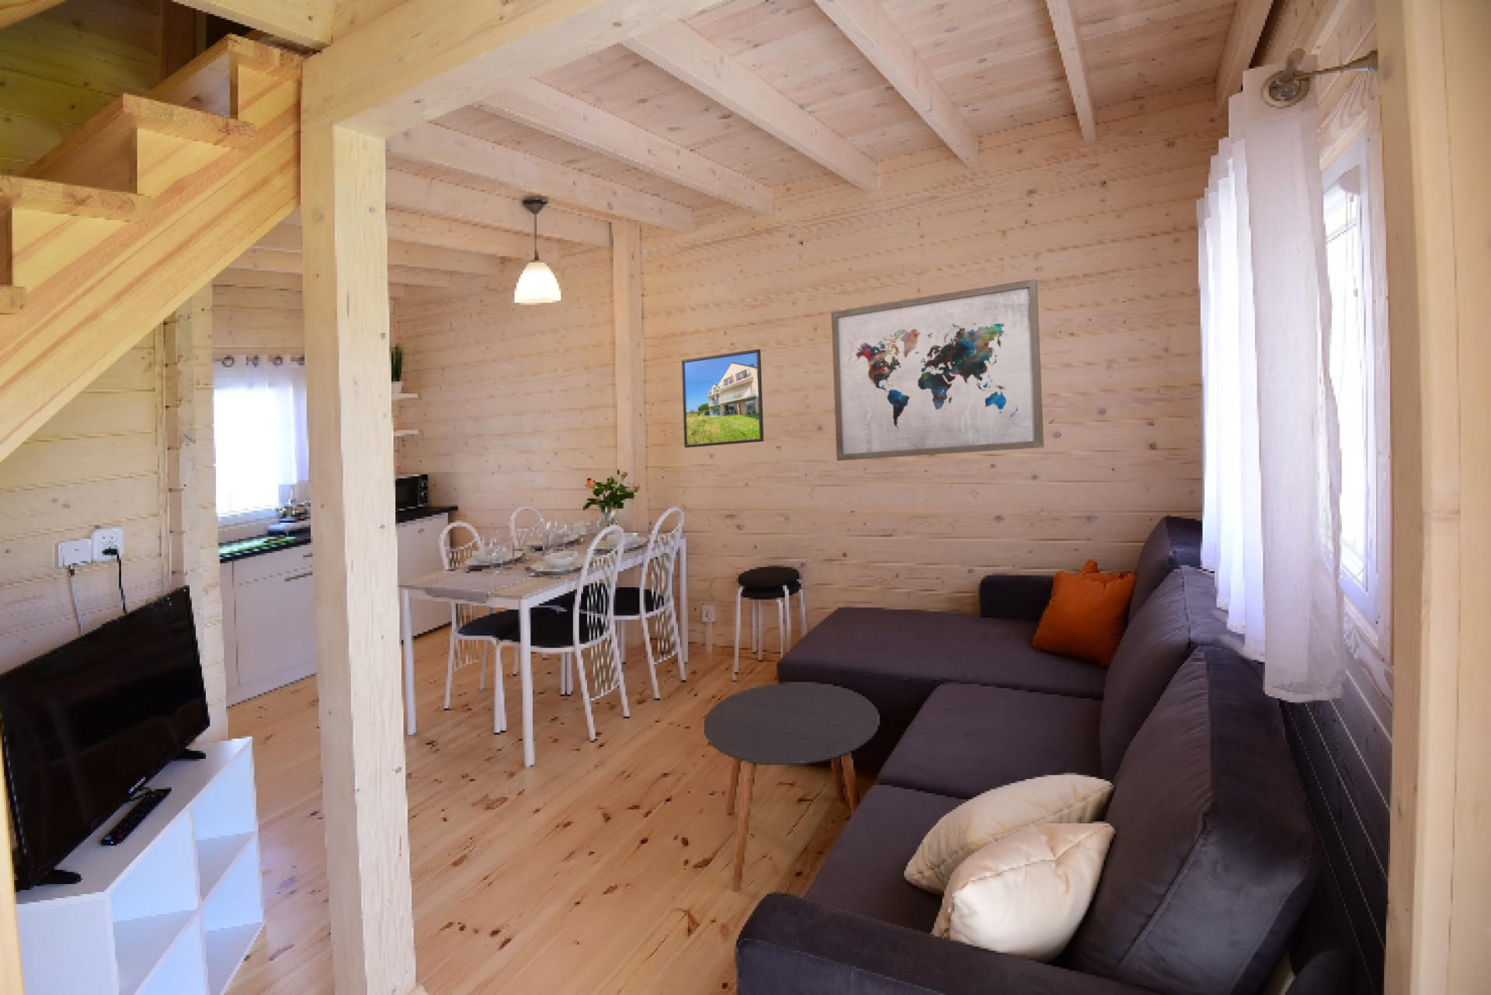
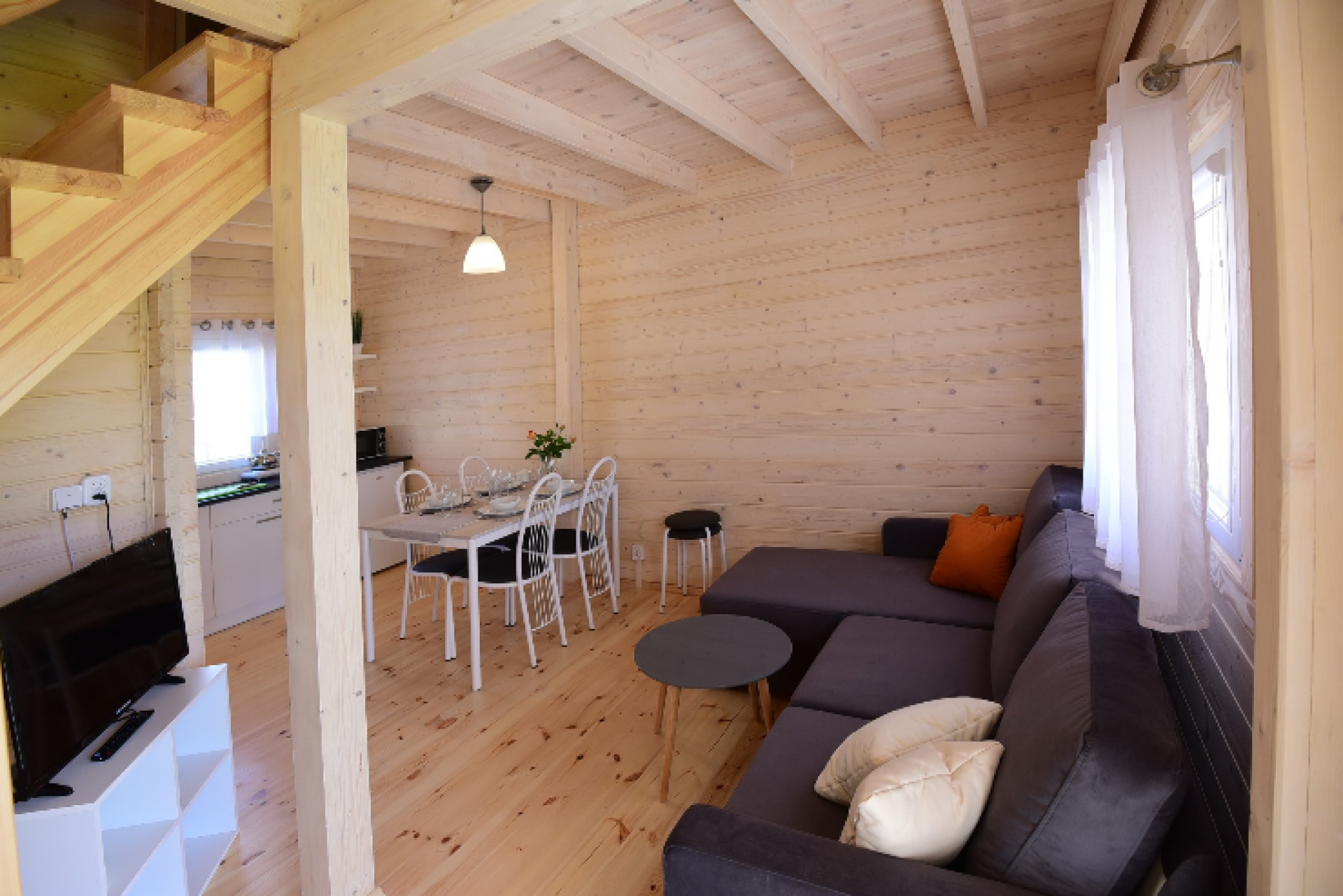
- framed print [681,349,764,449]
- wall art [830,278,1045,461]
